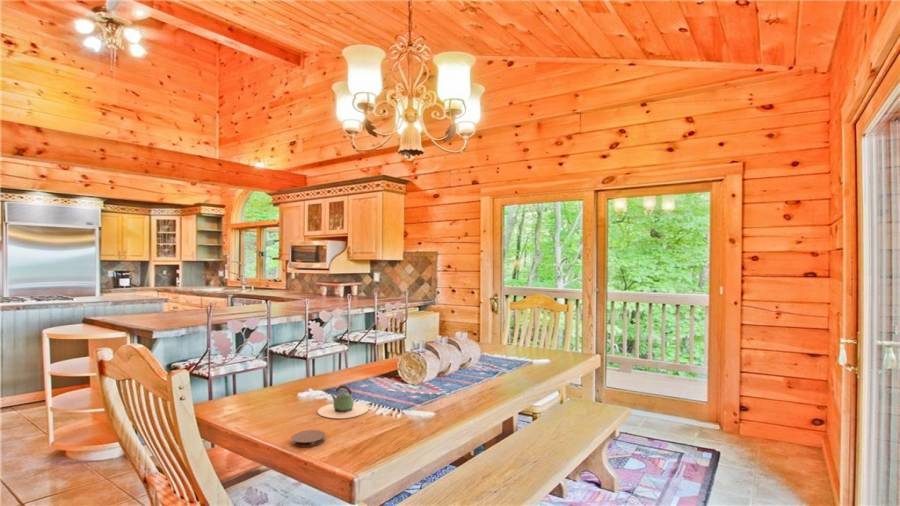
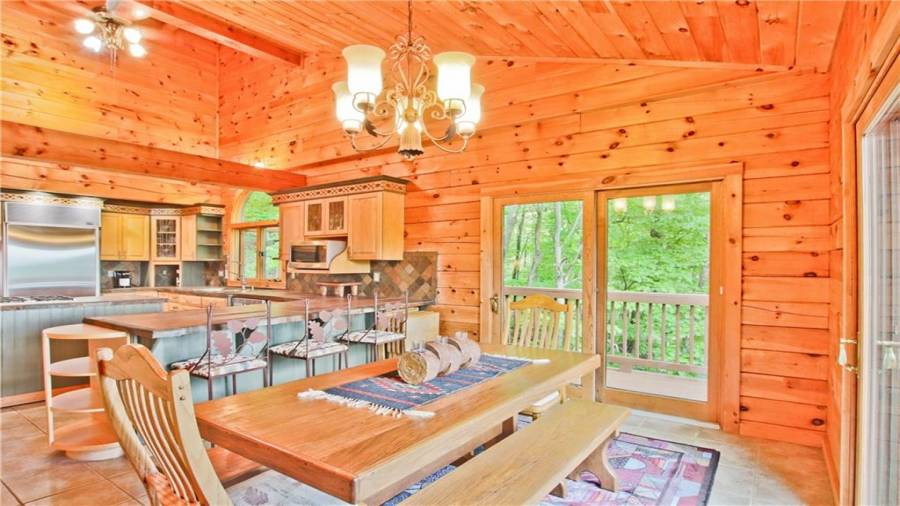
- teapot [316,385,370,419]
- coaster [291,429,326,448]
